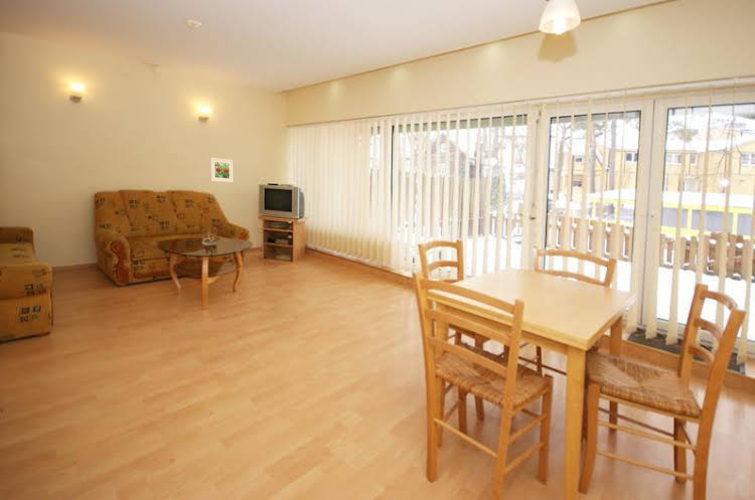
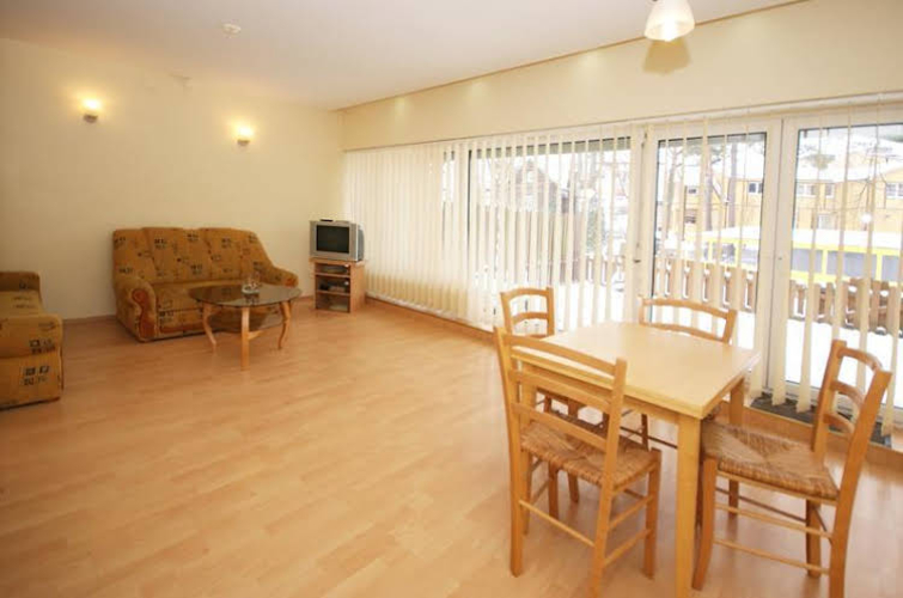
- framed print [209,157,234,183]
